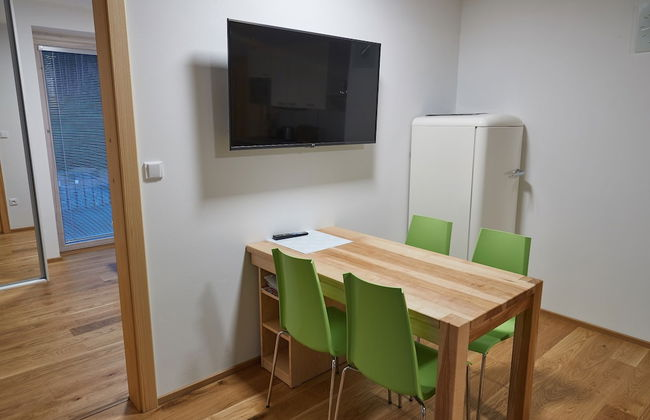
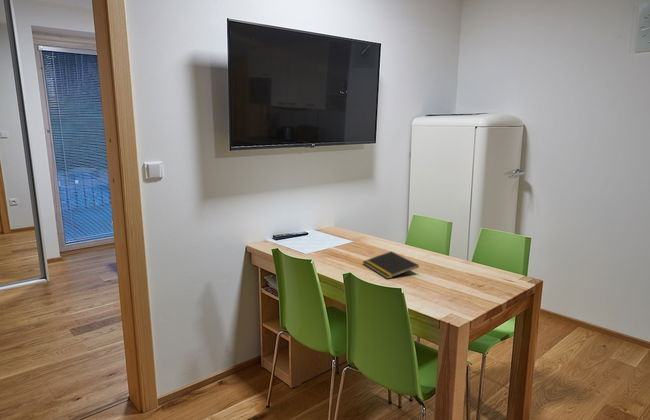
+ notepad [362,250,420,280]
